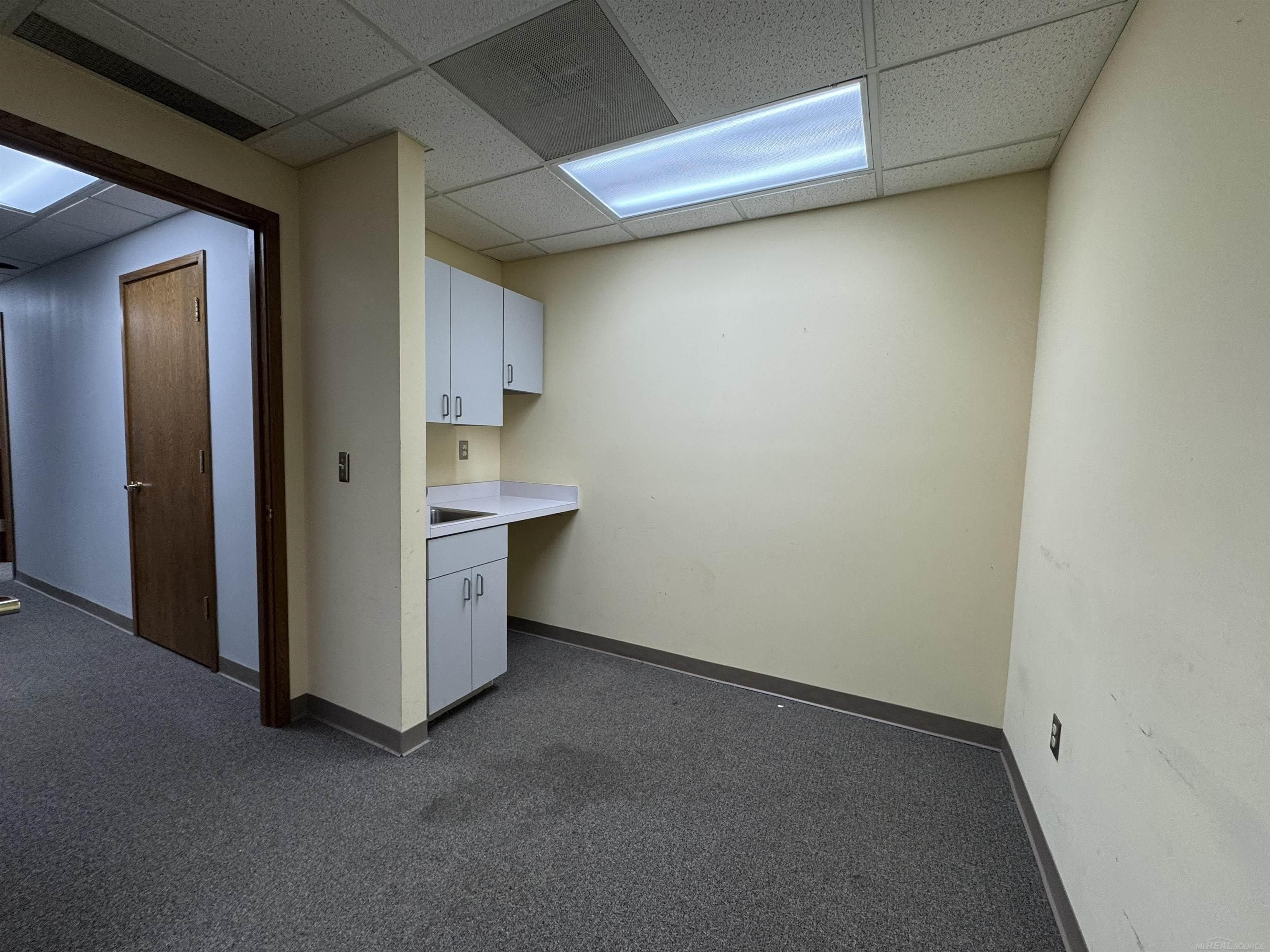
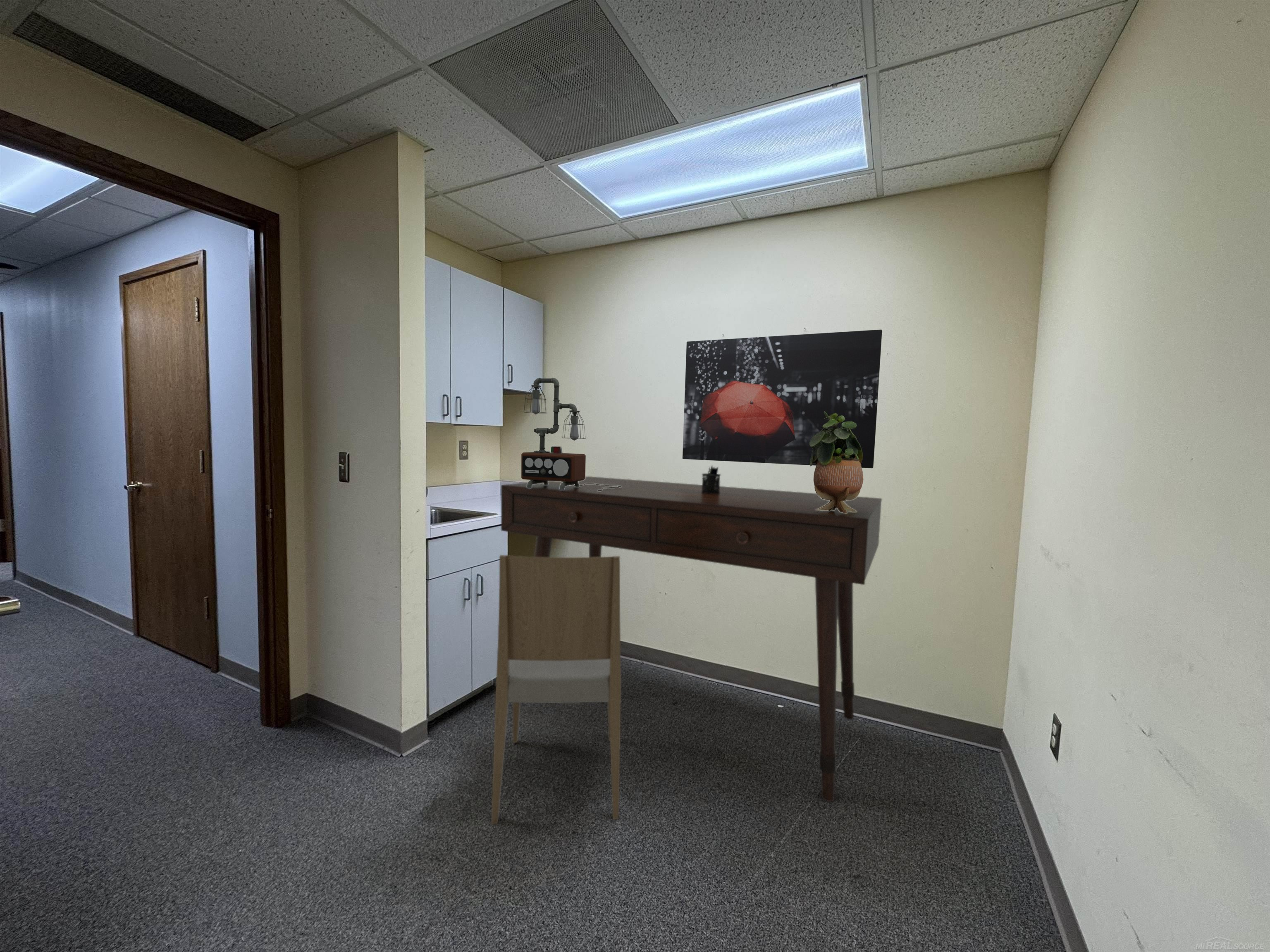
+ wall art [682,329,883,469]
+ pen holder [702,464,721,493]
+ dining chair [491,555,621,824]
+ desk [501,476,882,802]
+ table lamp [521,377,621,491]
+ potted plant [809,412,864,513]
